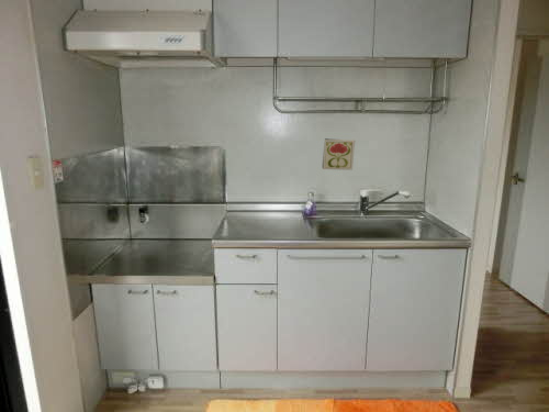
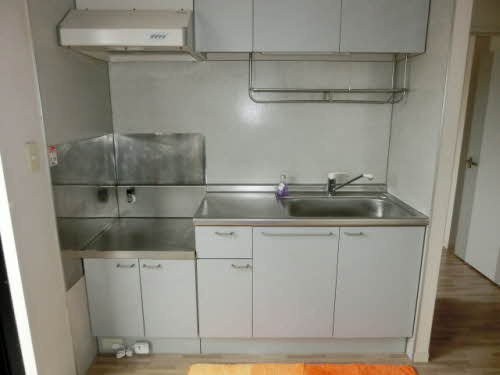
- decorative tile [322,137,356,171]
